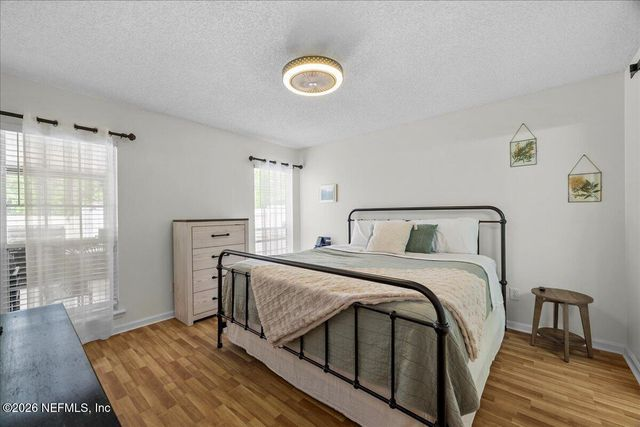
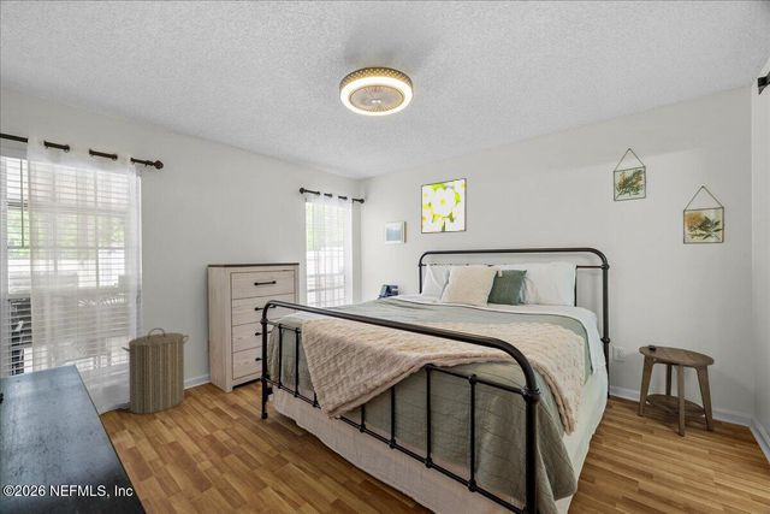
+ laundry hamper [120,327,190,415]
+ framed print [420,177,468,235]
